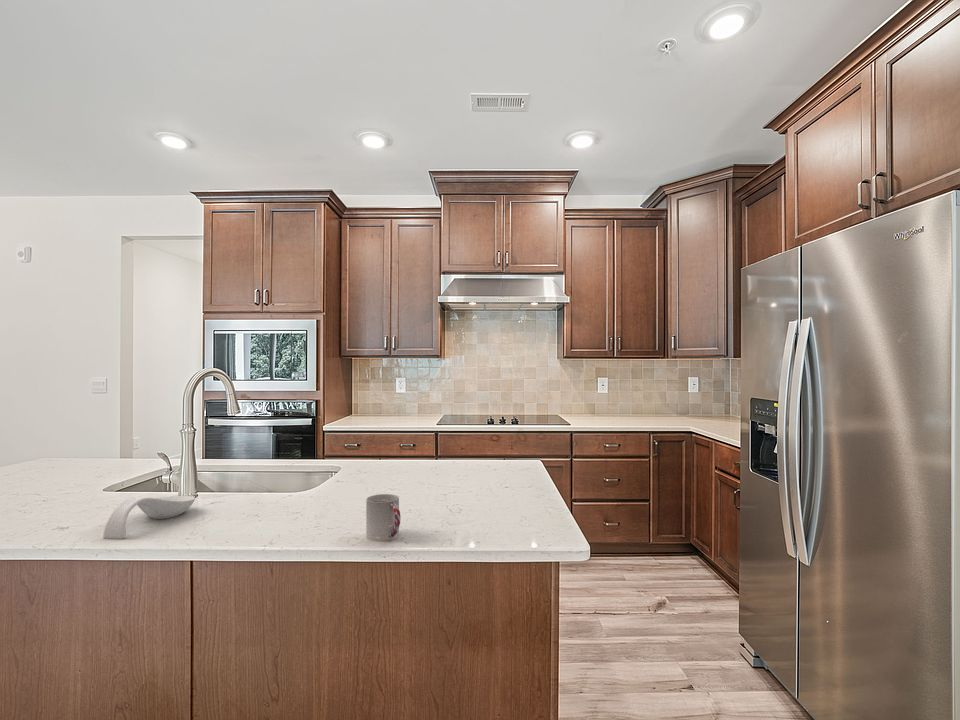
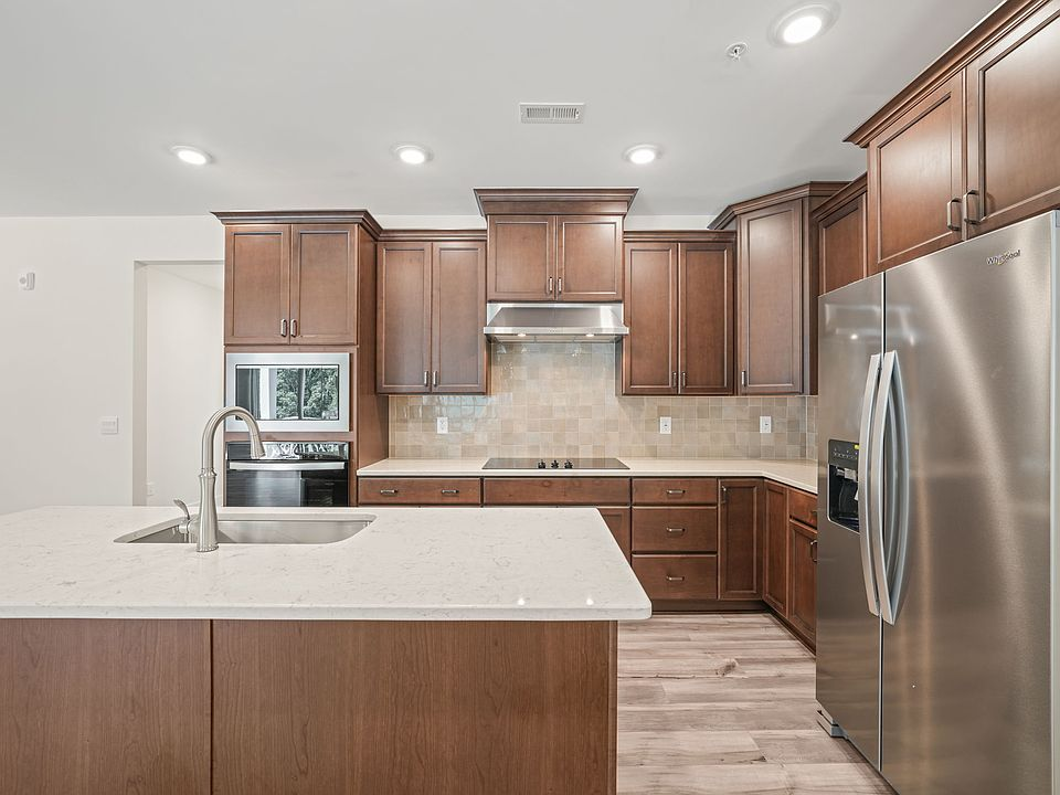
- cup [365,493,402,542]
- spoon rest [102,495,196,540]
